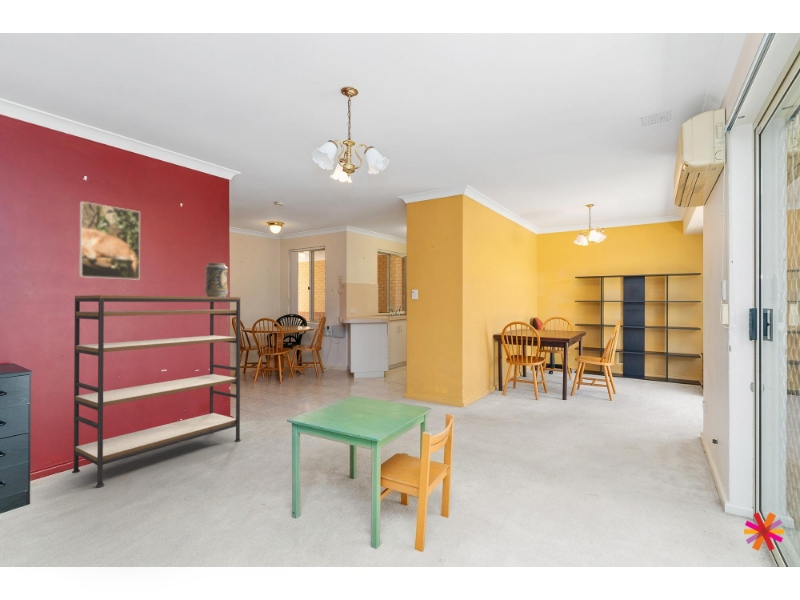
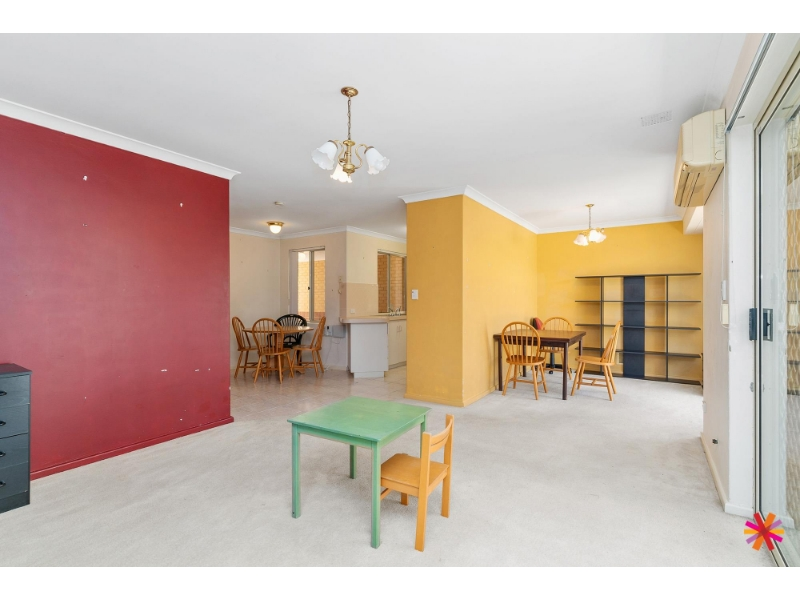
- shelving unit [71,294,242,488]
- decorative vase [204,262,229,297]
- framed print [78,200,141,281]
